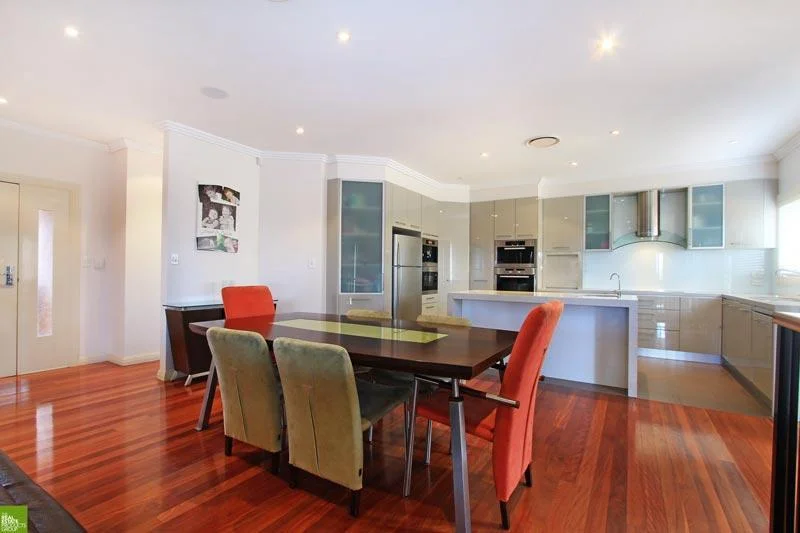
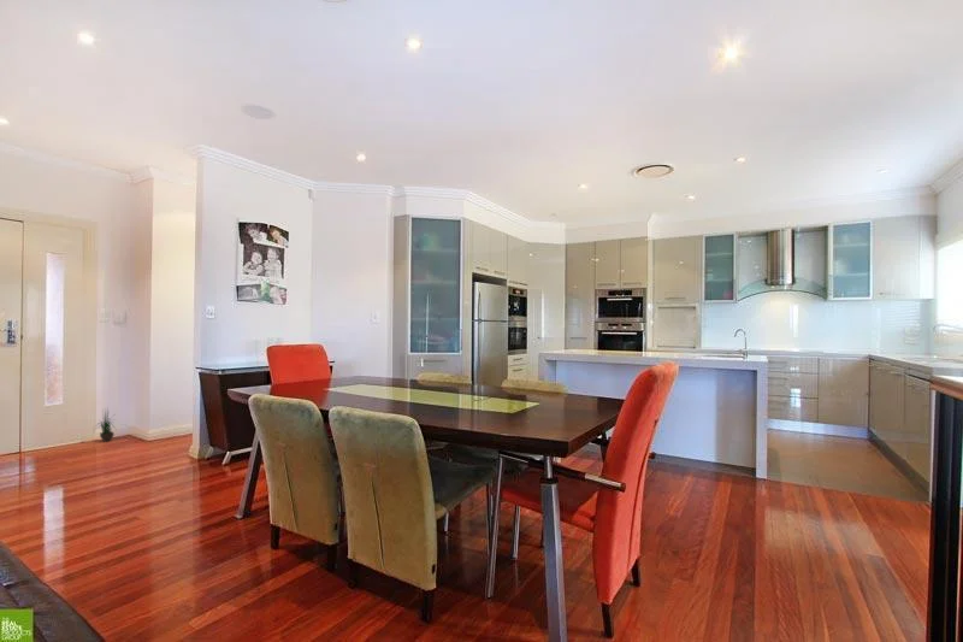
+ potted plant [94,406,117,443]
